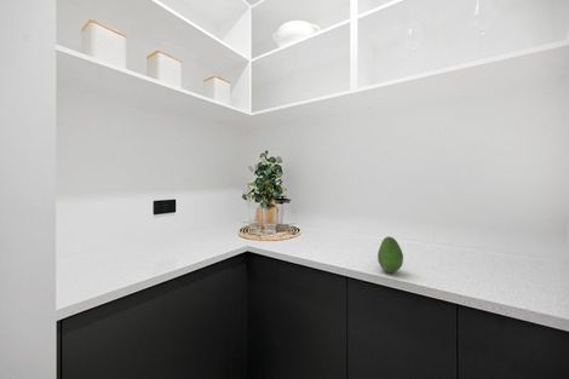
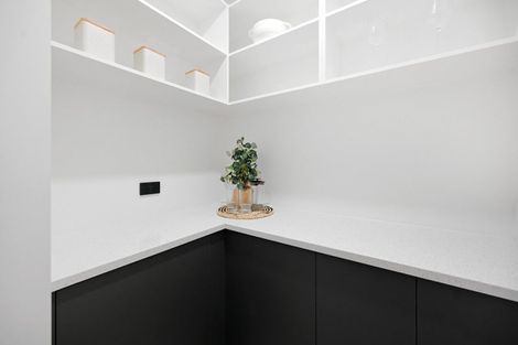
- fruit [377,236,404,274]
